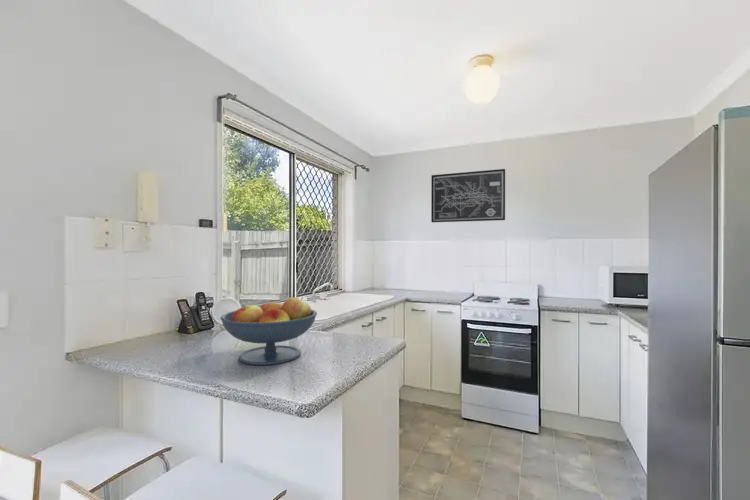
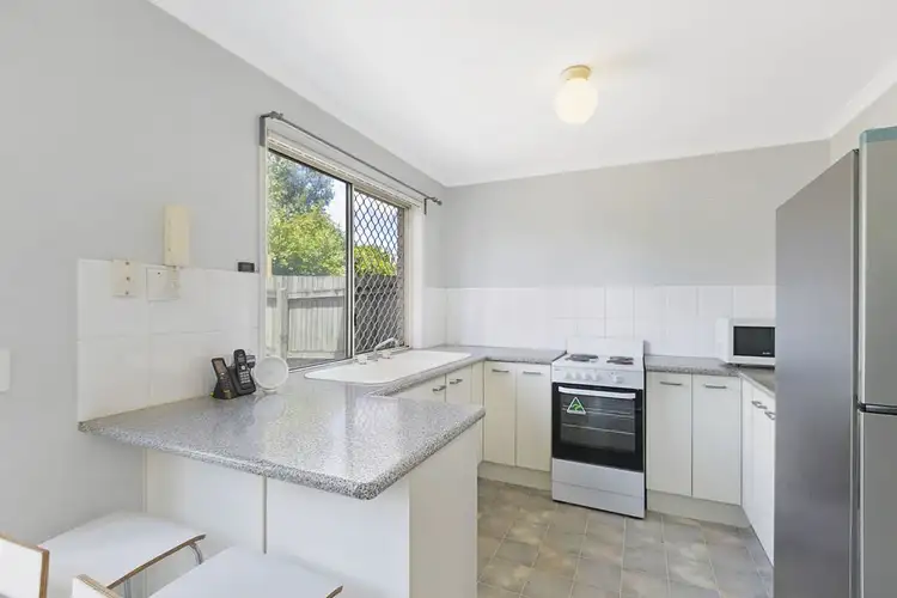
- fruit bowl [219,295,318,366]
- wall art [430,168,506,223]
